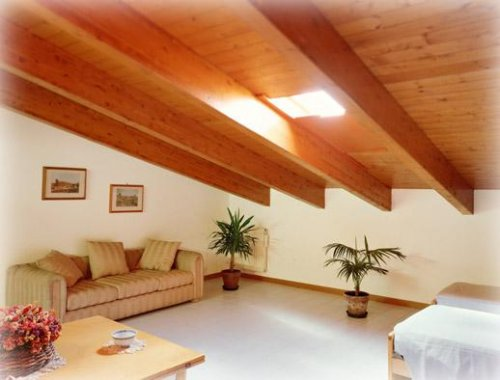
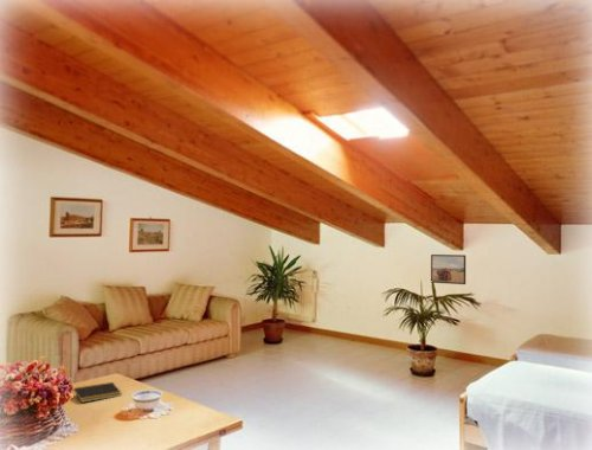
+ notepad [72,381,123,404]
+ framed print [430,253,466,285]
